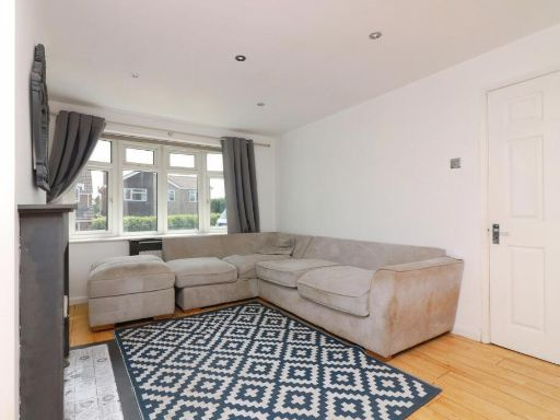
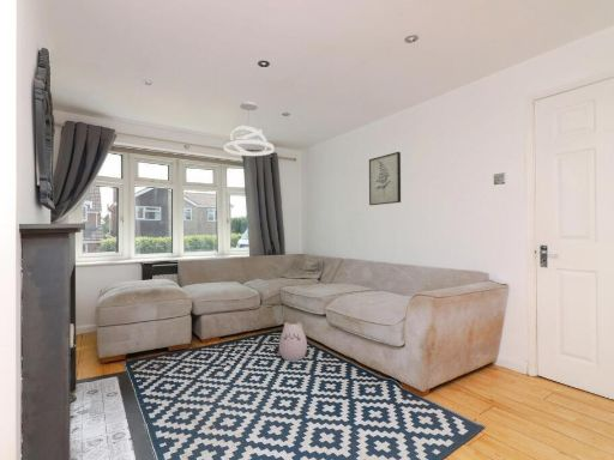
+ wall art [368,151,402,206]
+ plush toy [278,321,308,362]
+ pendant light [223,101,275,157]
